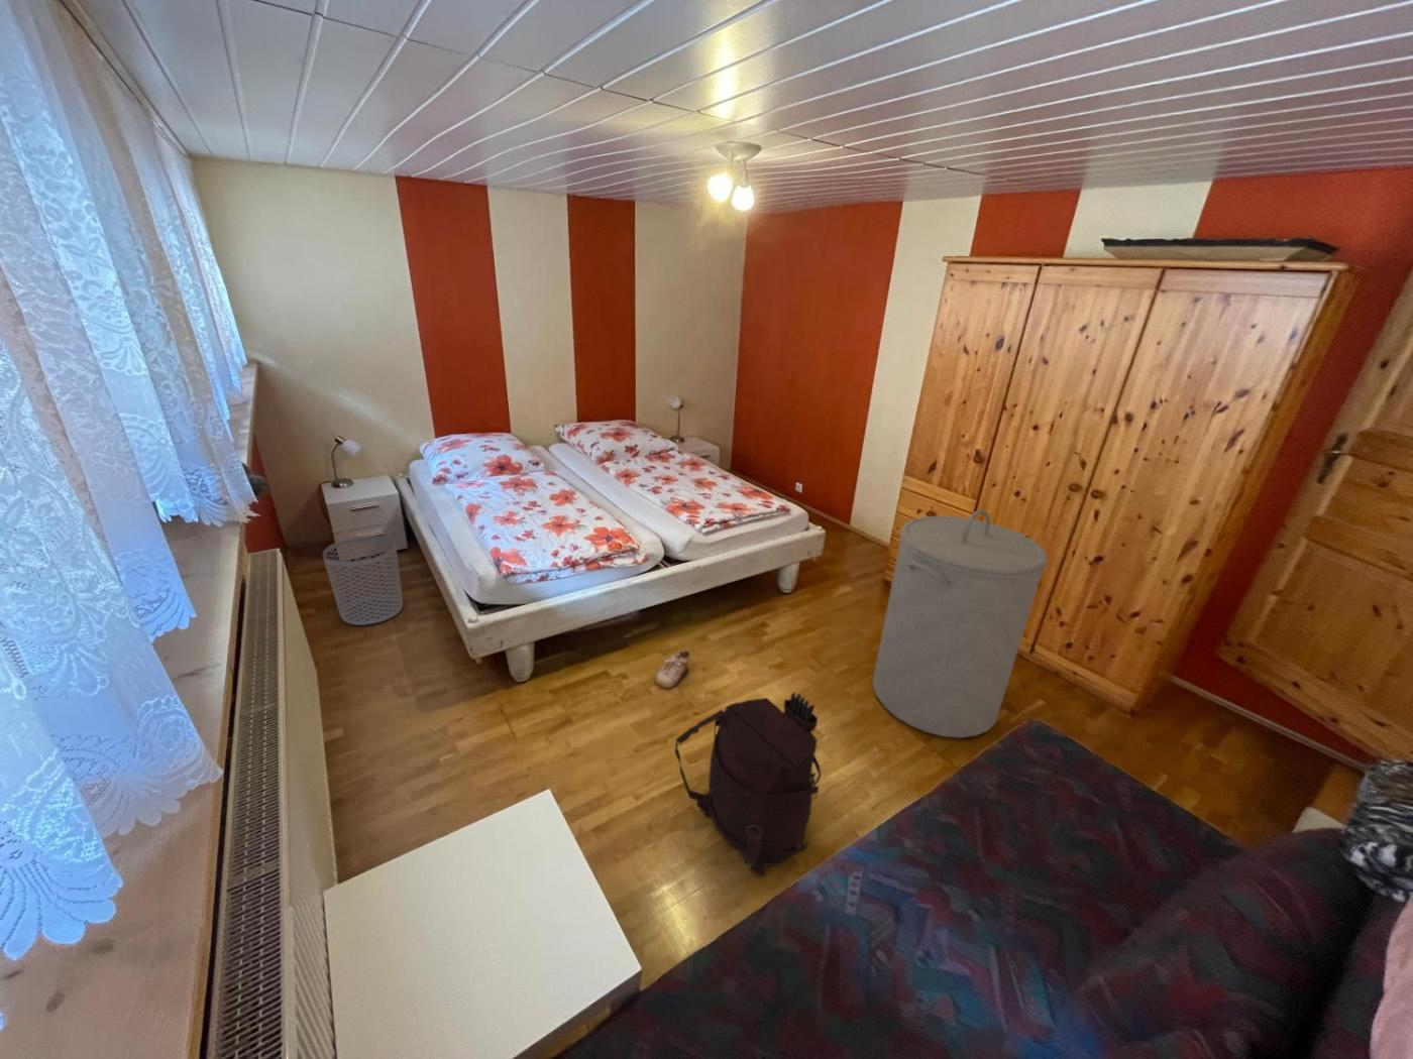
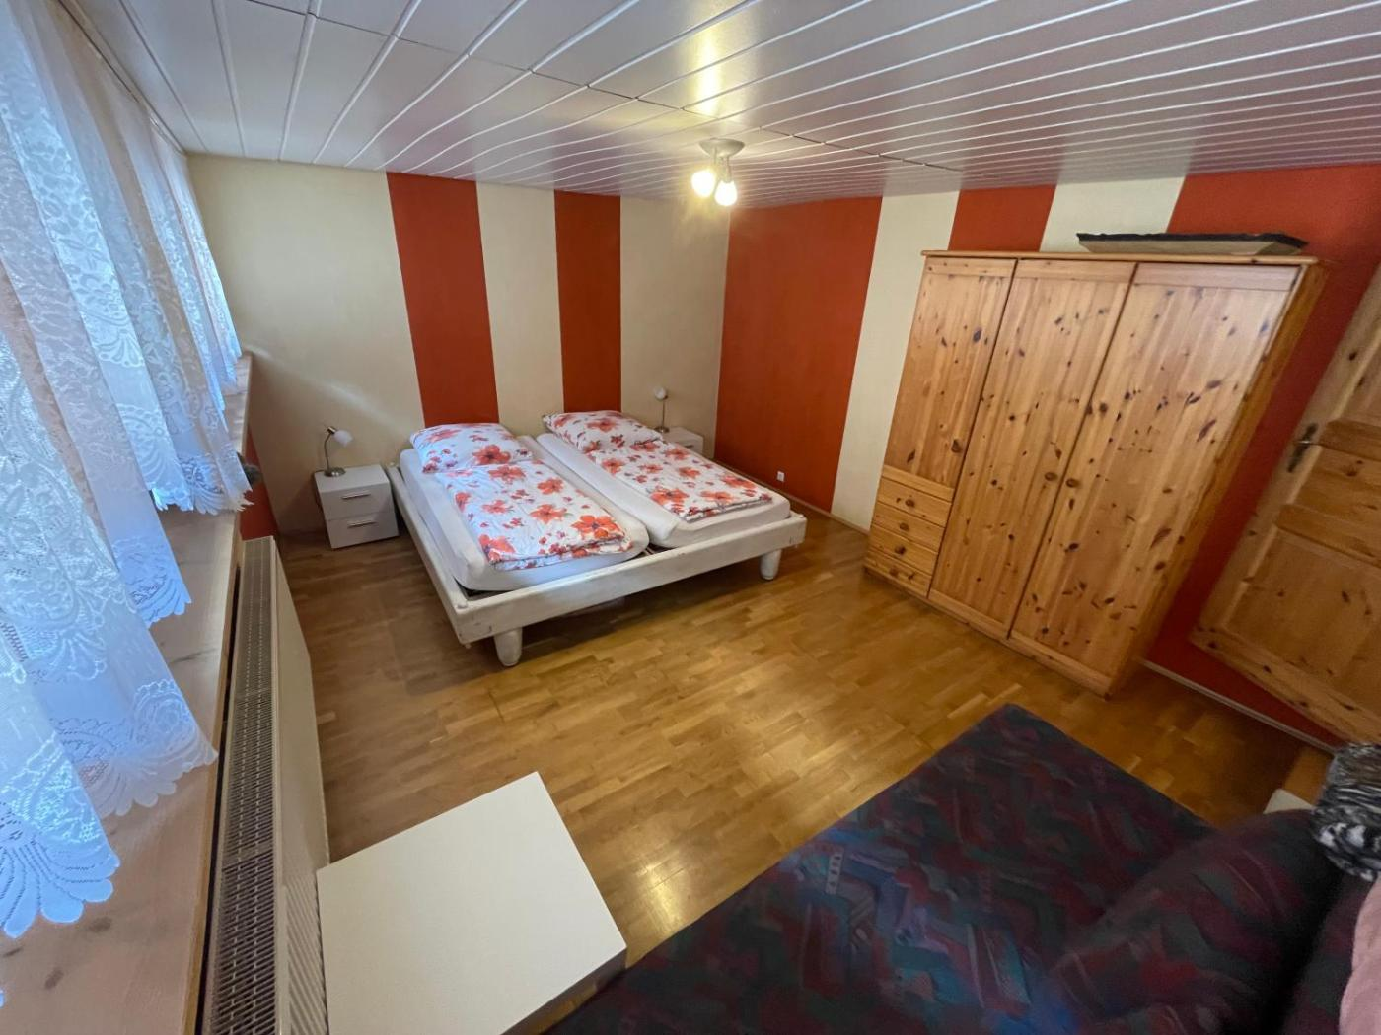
- backpack [674,691,821,879]
- shoe [654,649,691,689]
- laundry hamper [872,508,1049,740]
- waste bin [322,535,404,626]
